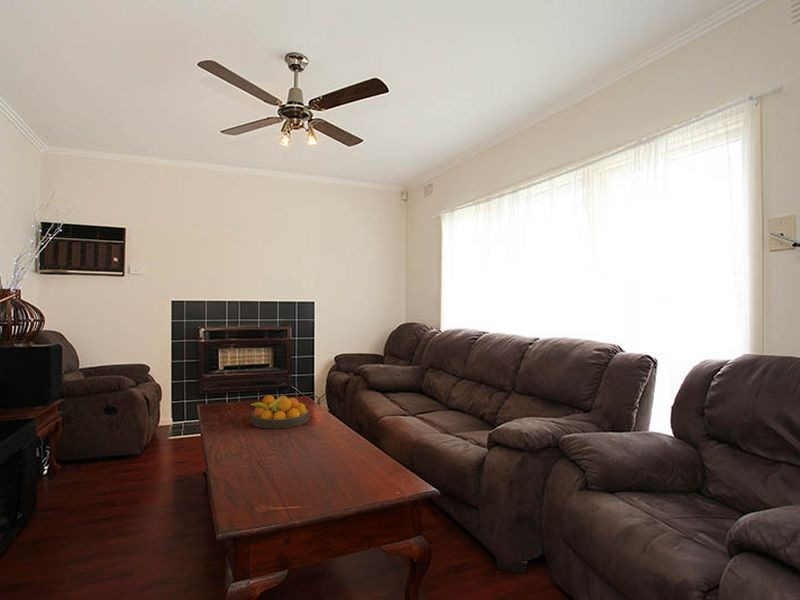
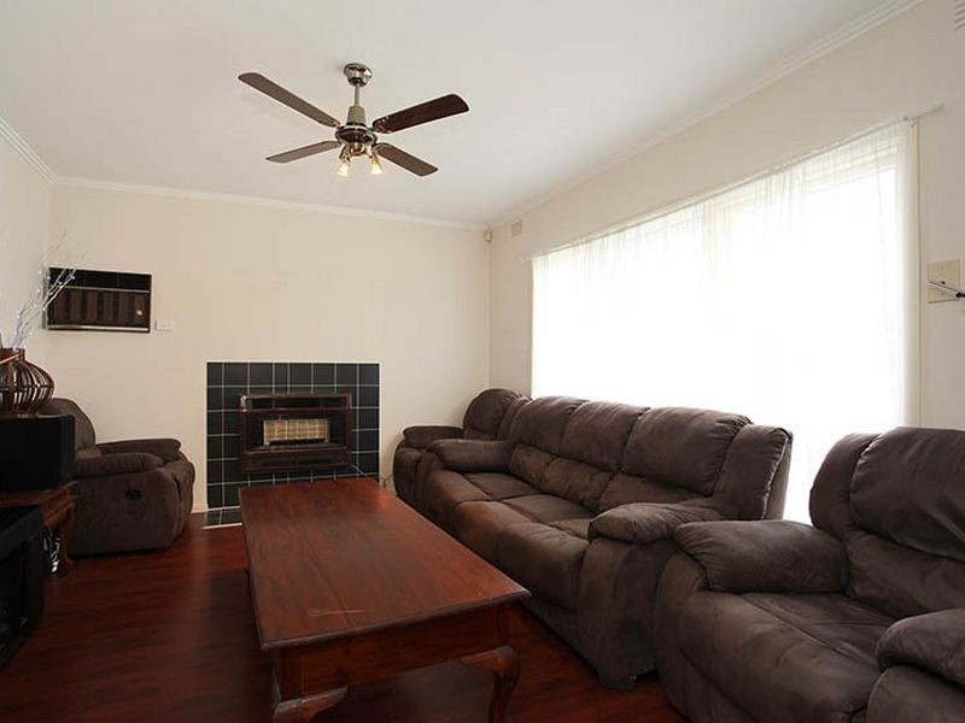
- fruit bowl [249,394,310,429]
